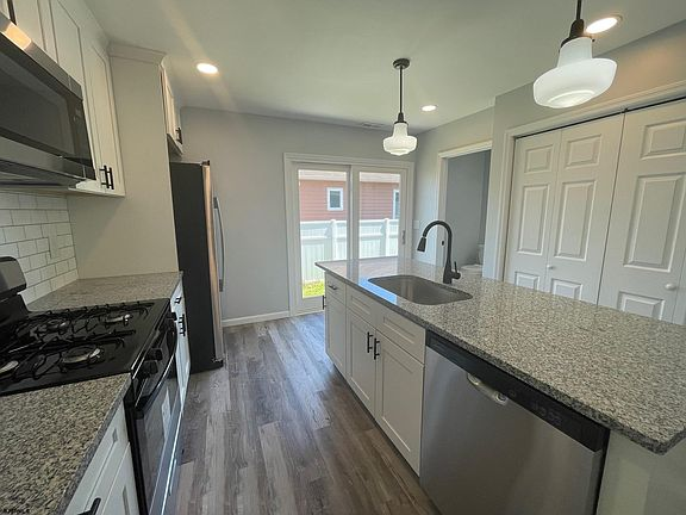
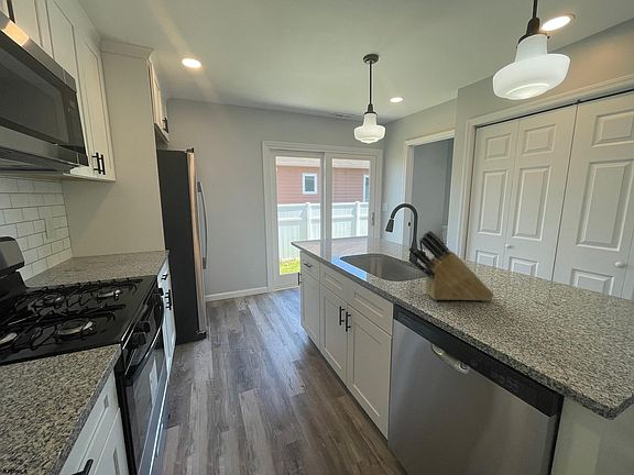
+ knife block [407,230,495,302]
